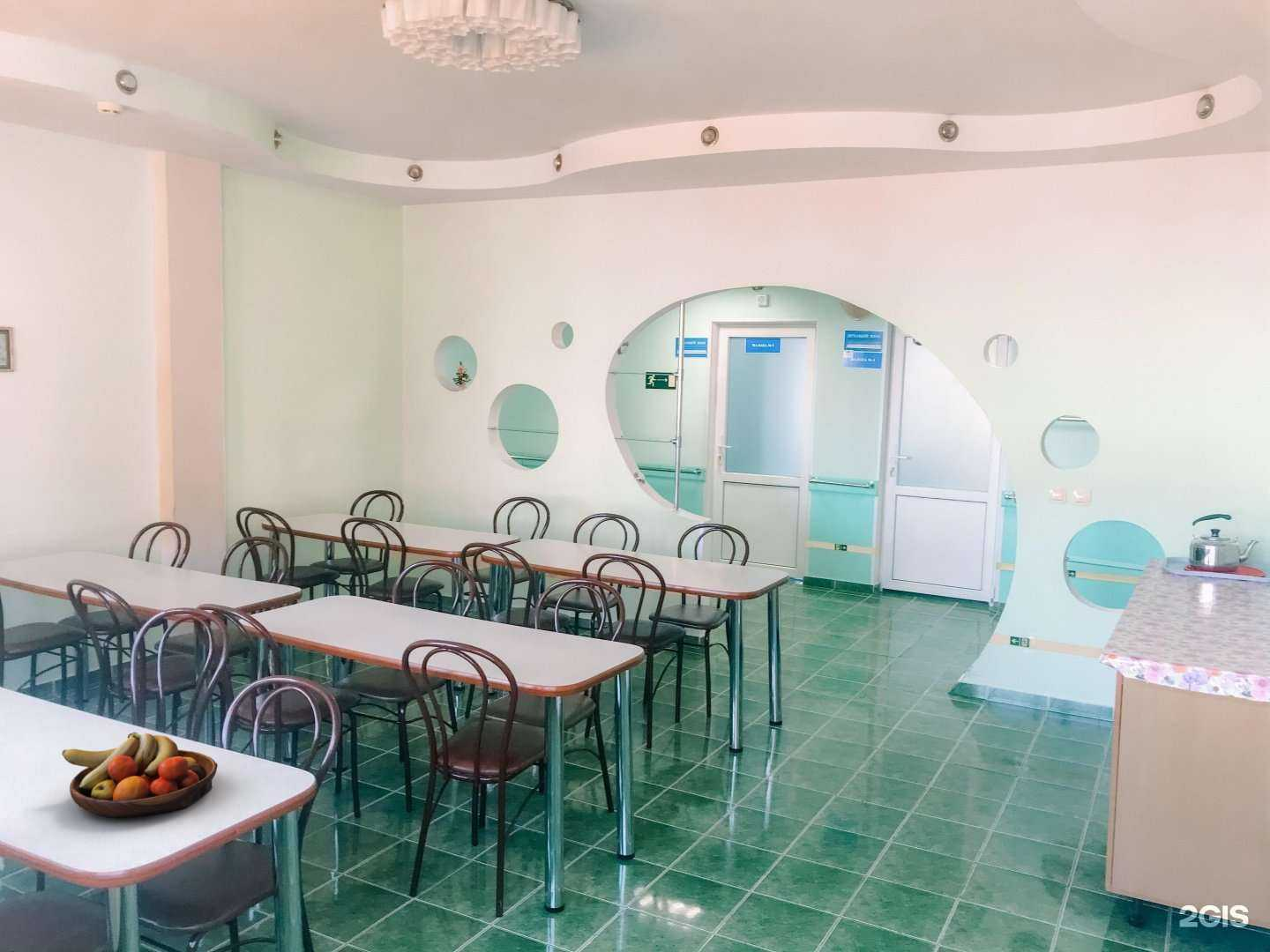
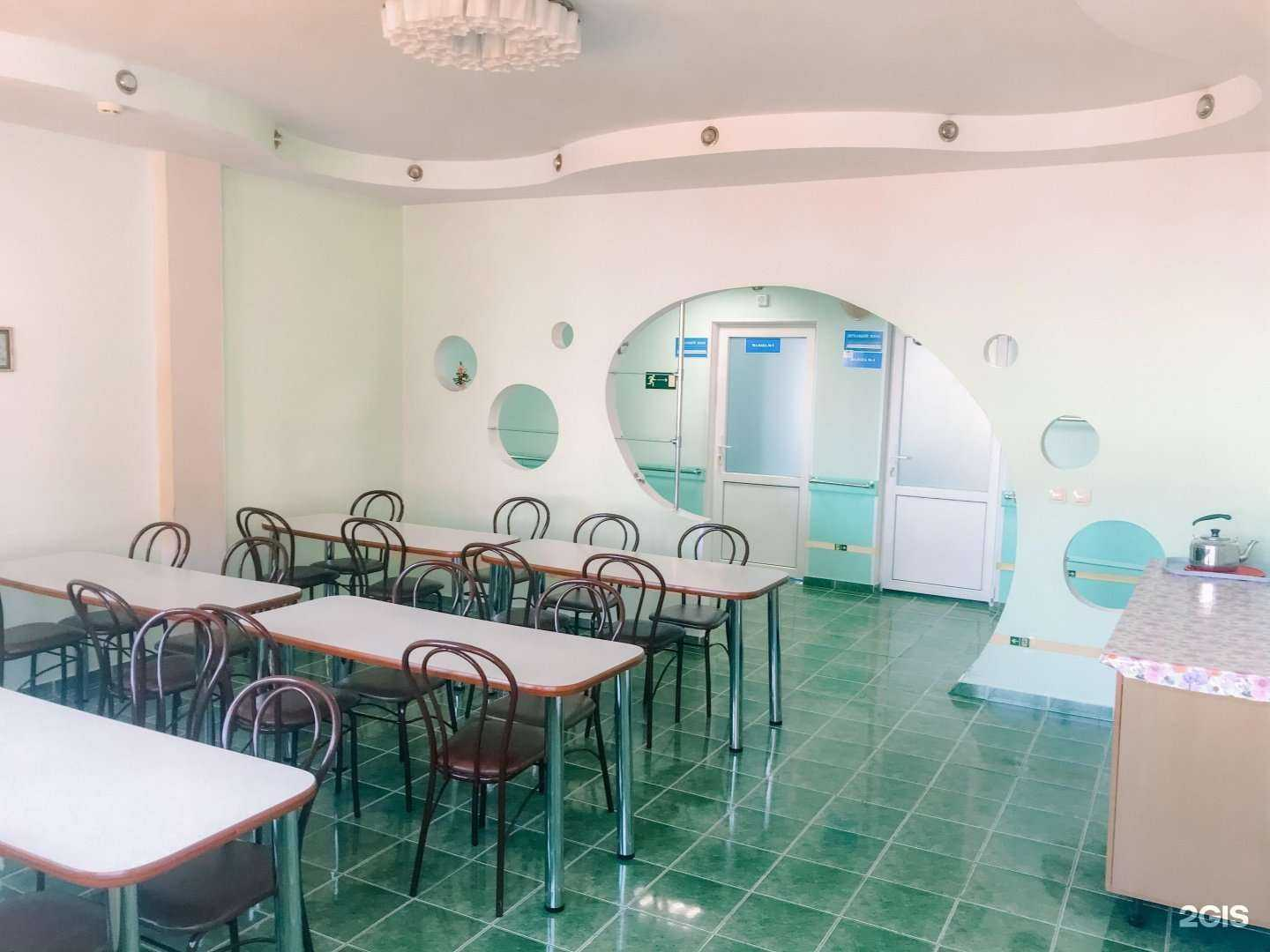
- fruit bowl [61,732,219,819]
